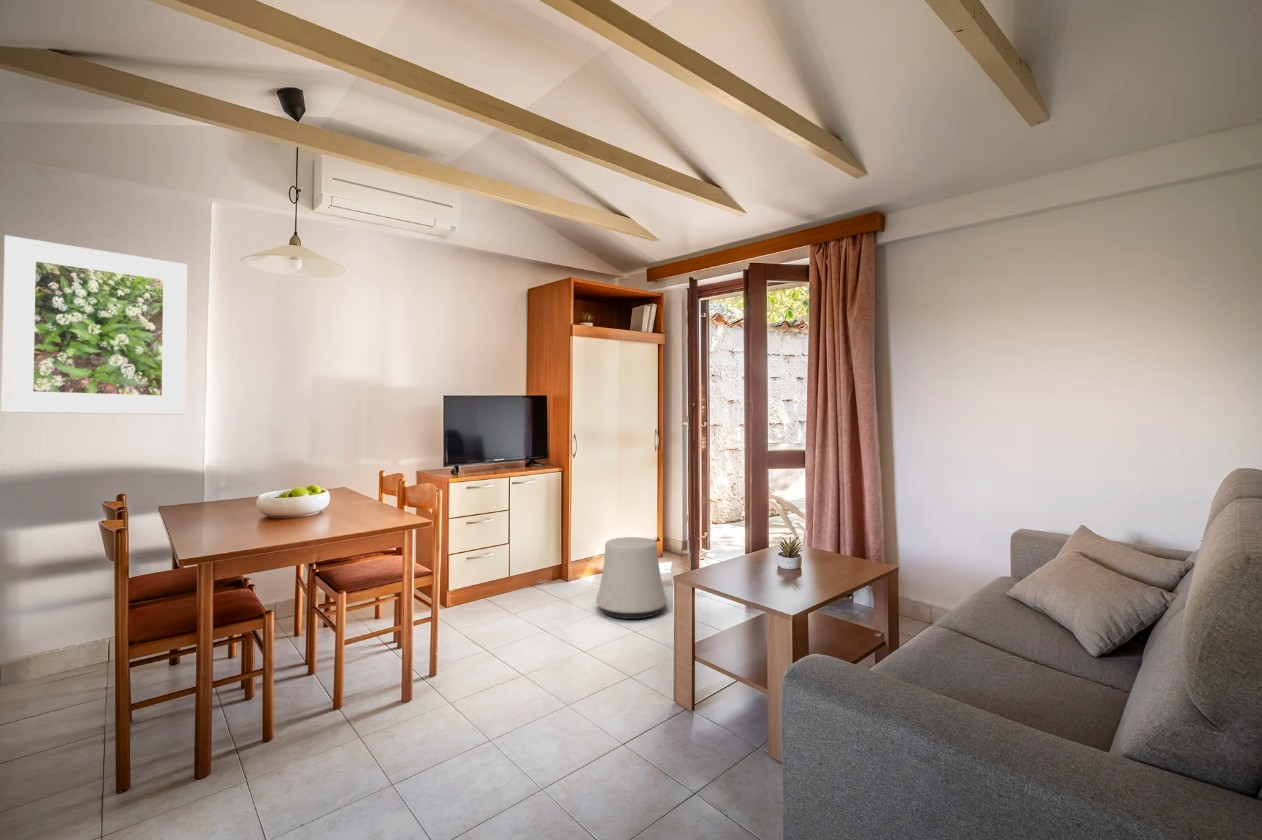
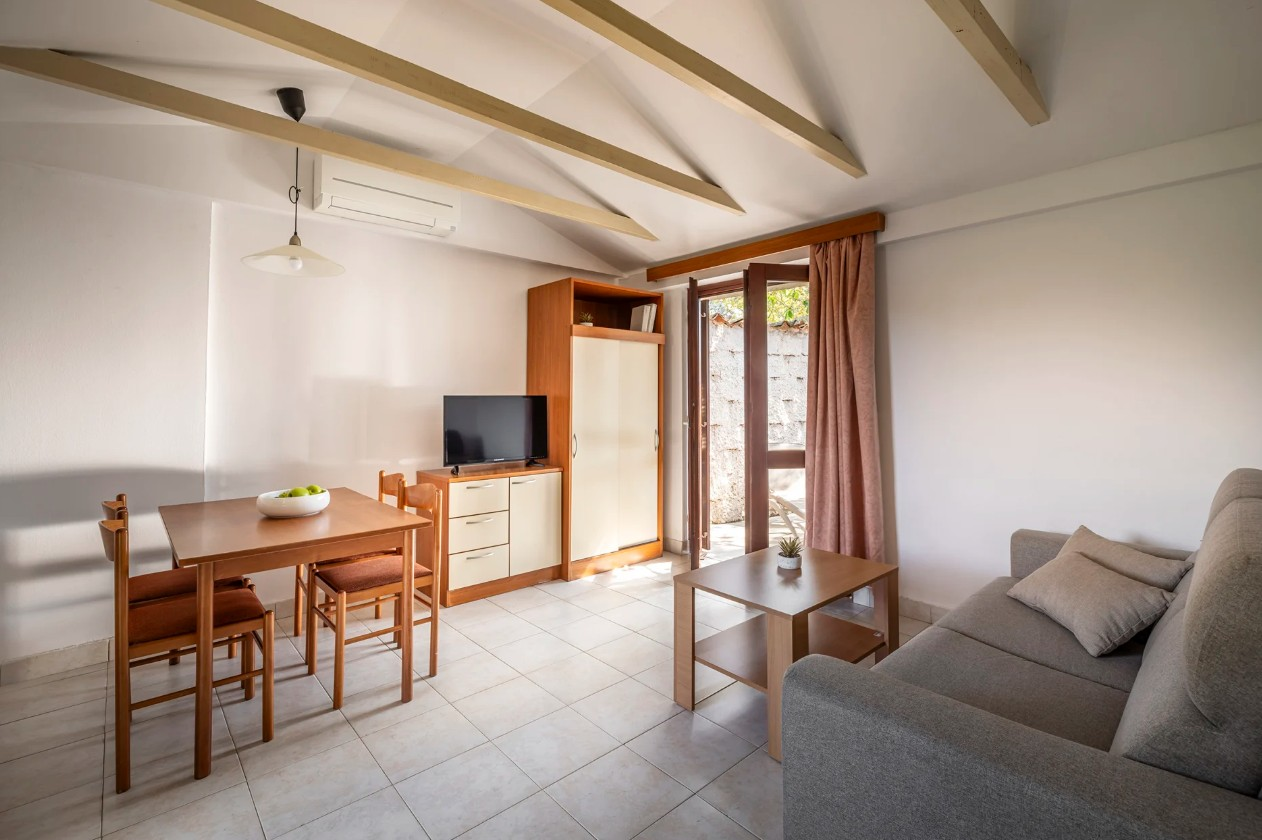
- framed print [0,234,188,416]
- stool [595,536,668,620]
